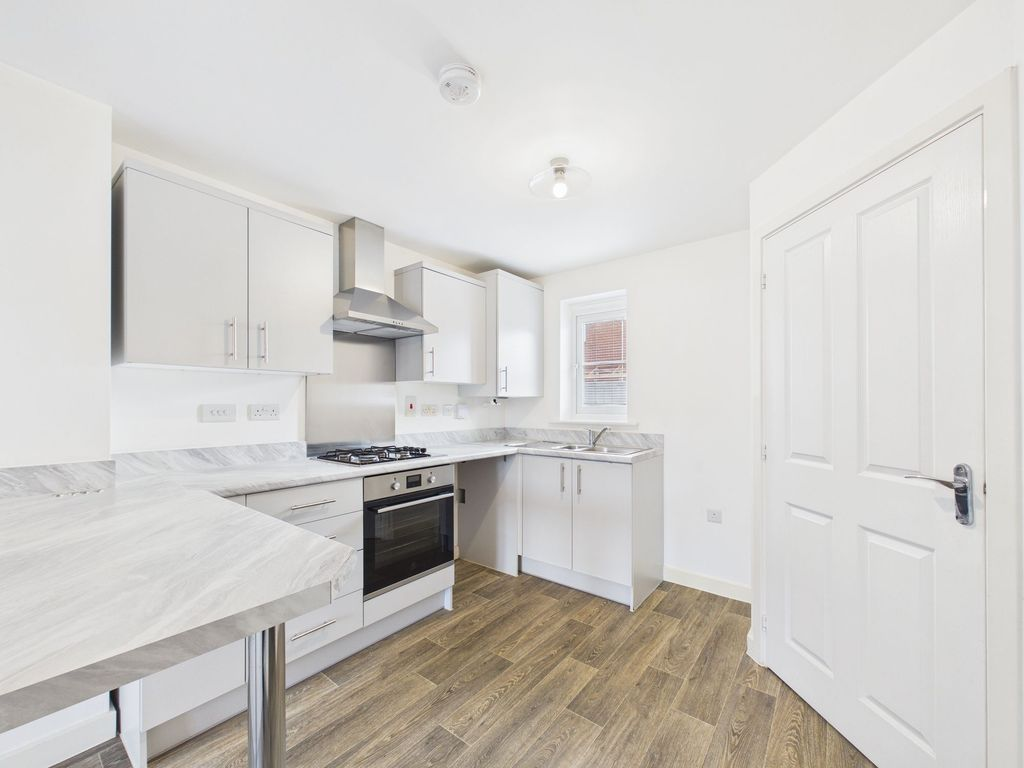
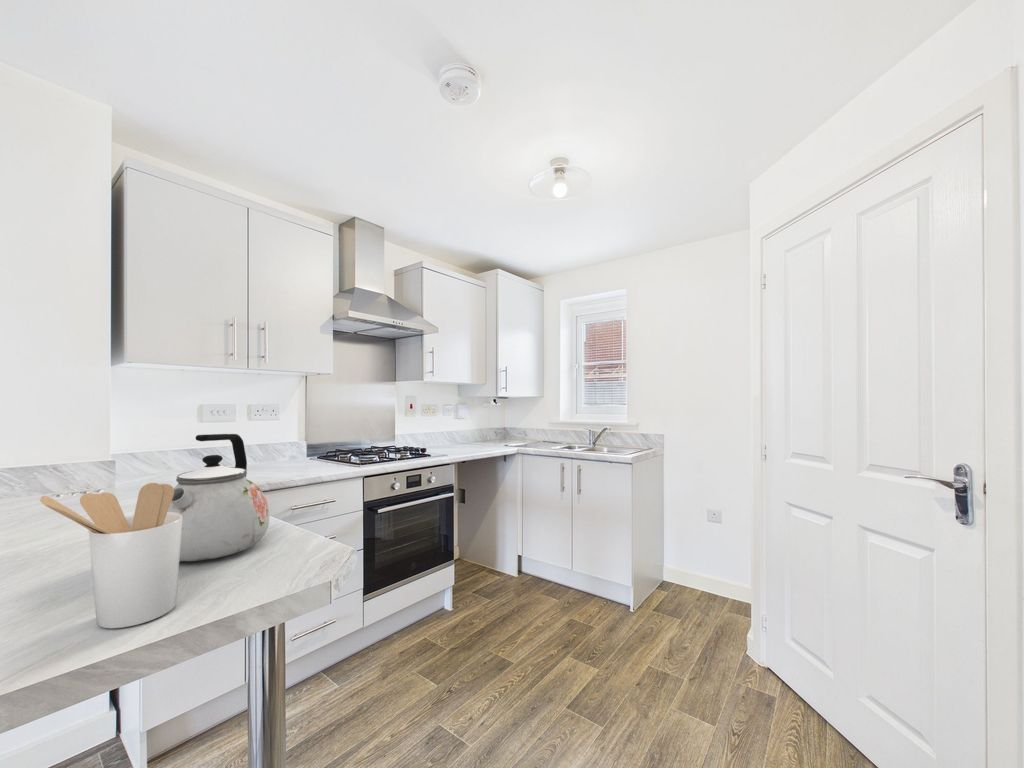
+ kettle [168,433,270,562]
+ utensil holder [39,482,183,629]
